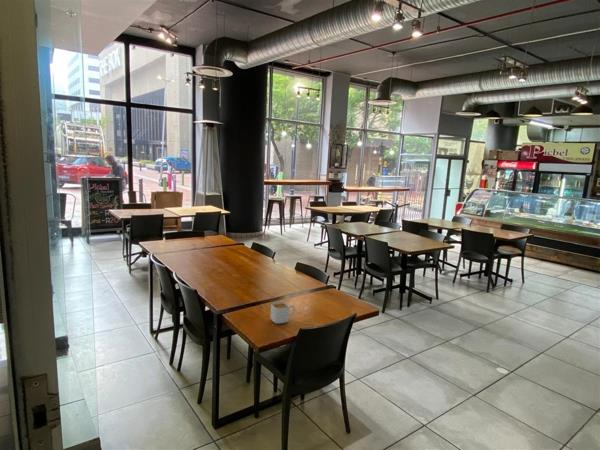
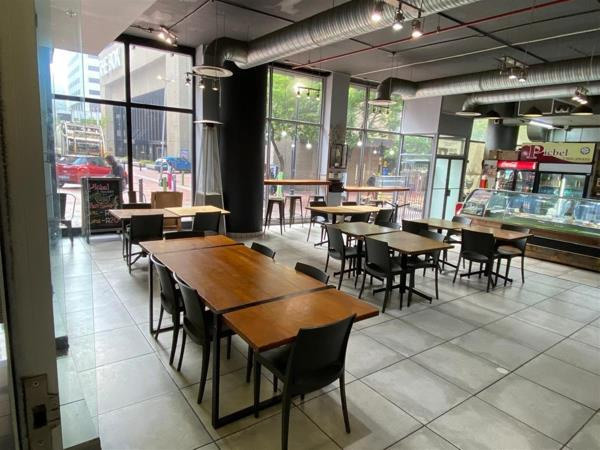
- mug [270,301,296,325]
